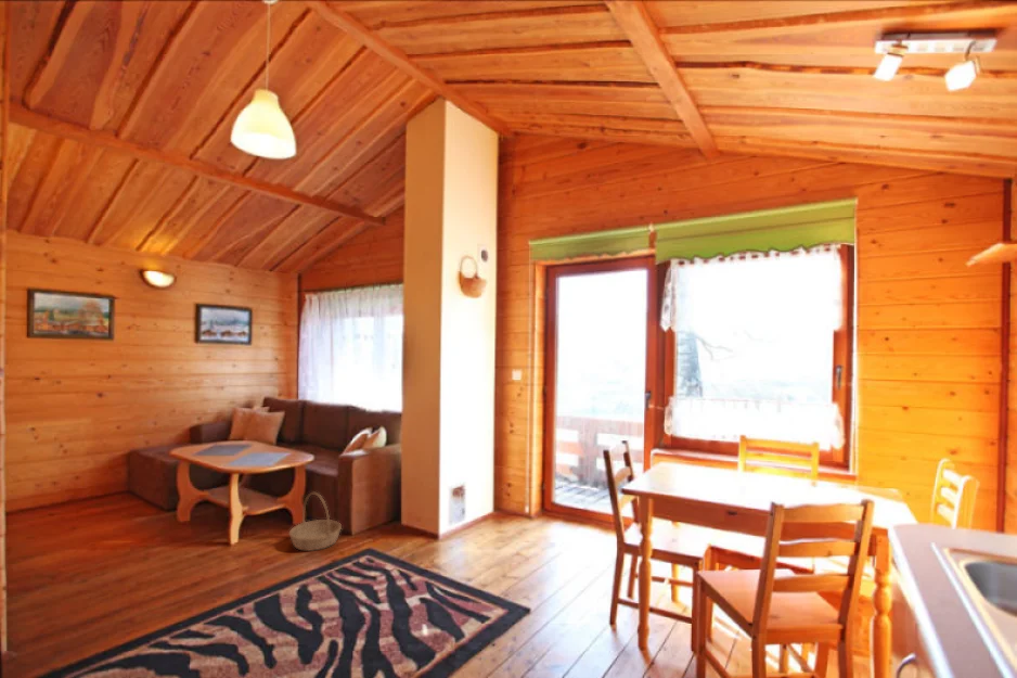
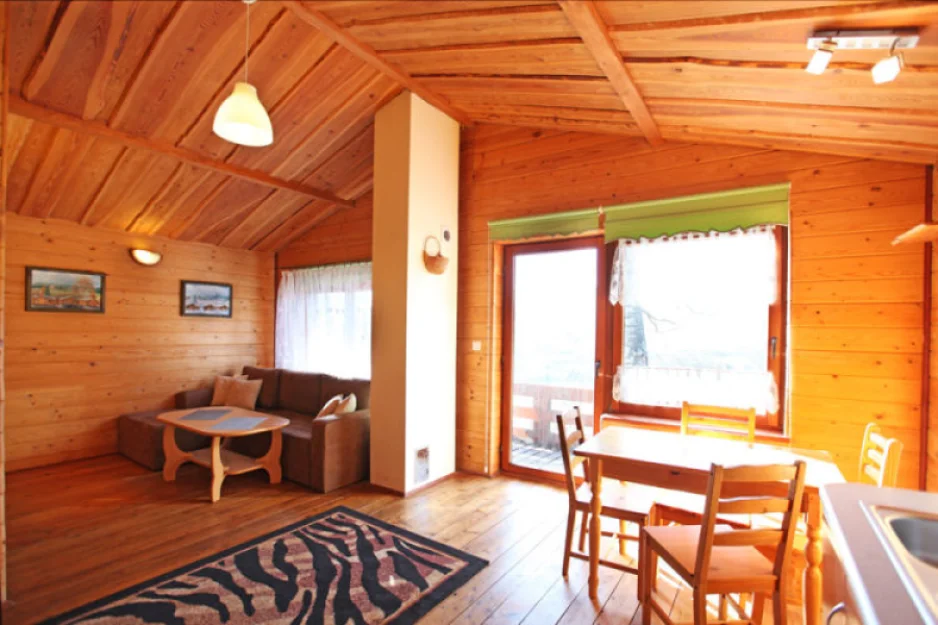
- basket [288,491,343,552]
